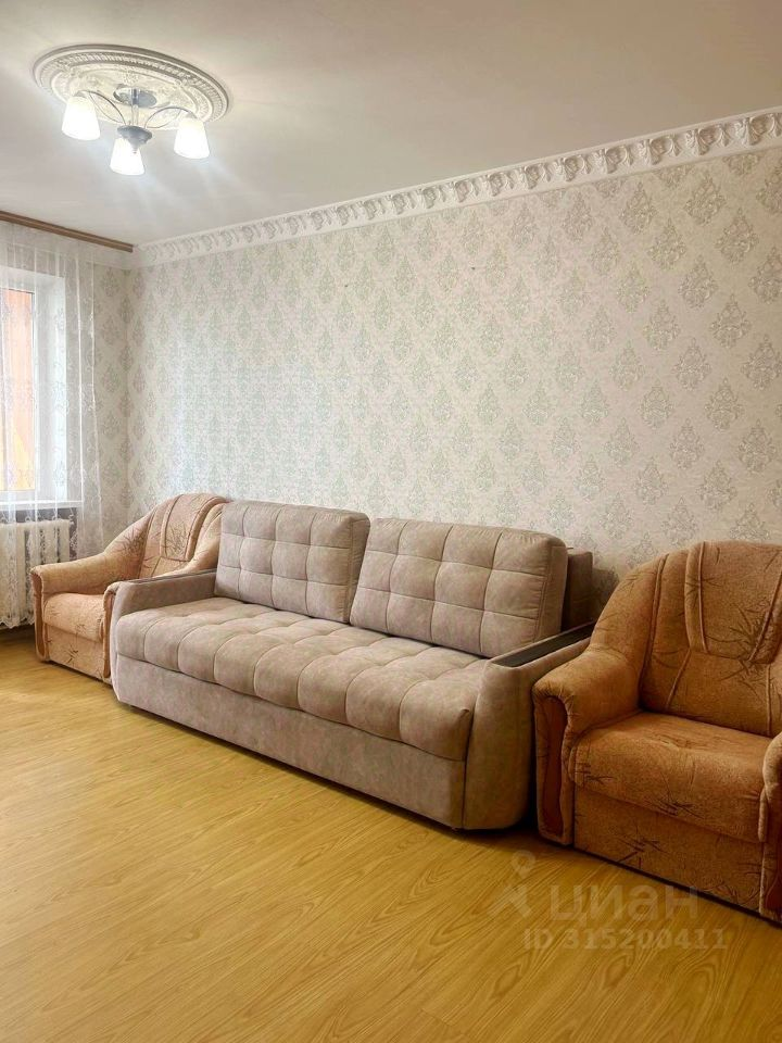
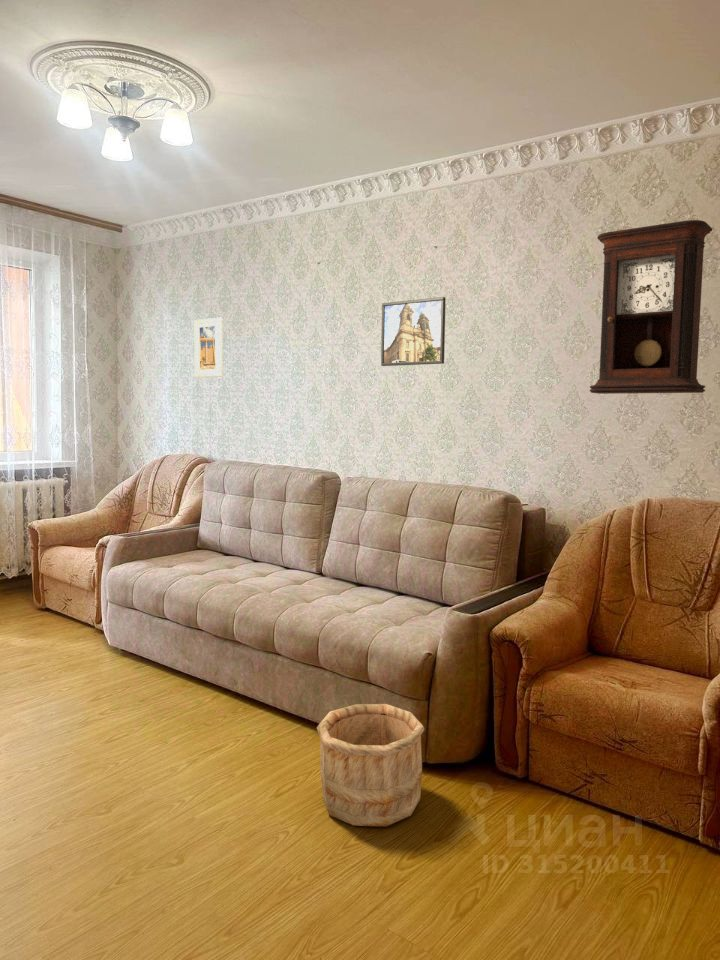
+ wooden bucket [316,703,425,828]
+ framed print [193,317,224,378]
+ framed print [380,296,447,367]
+ pendulum clock [589,219,713,395]
